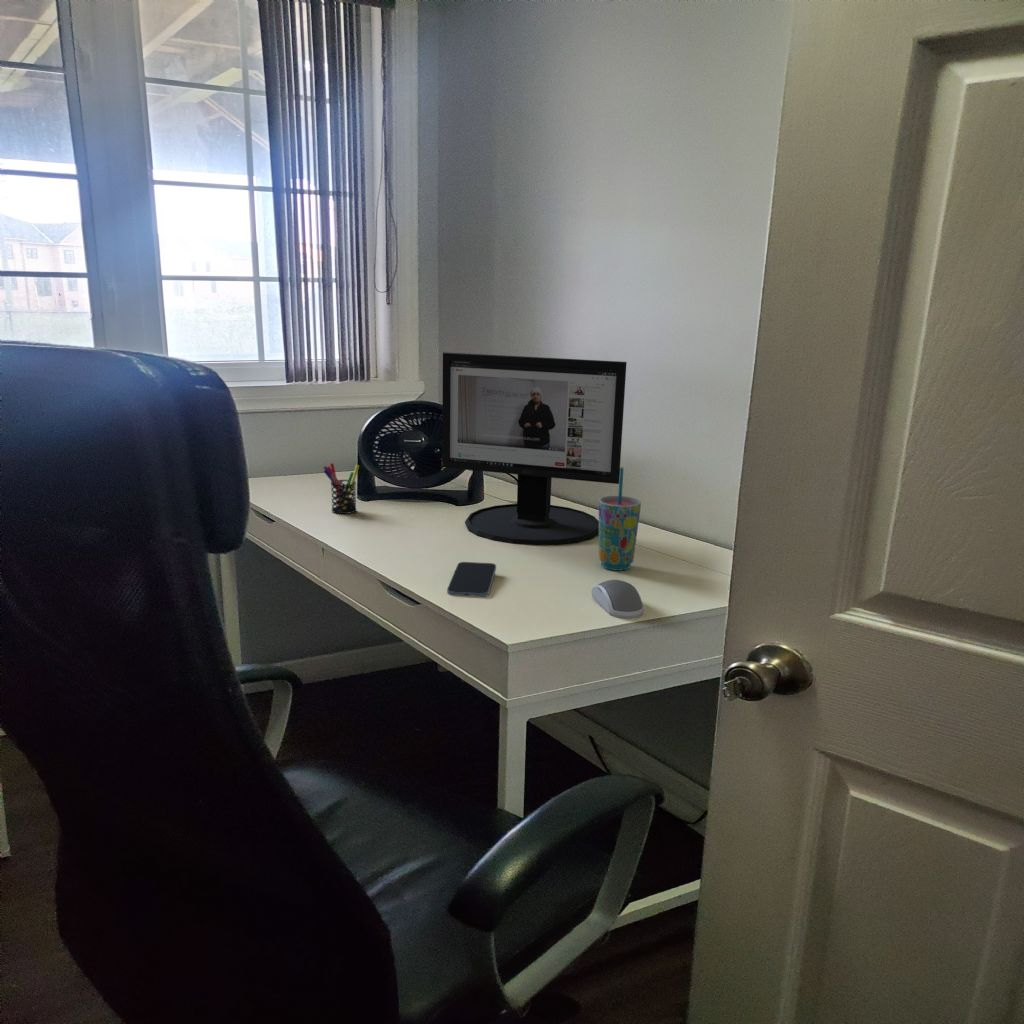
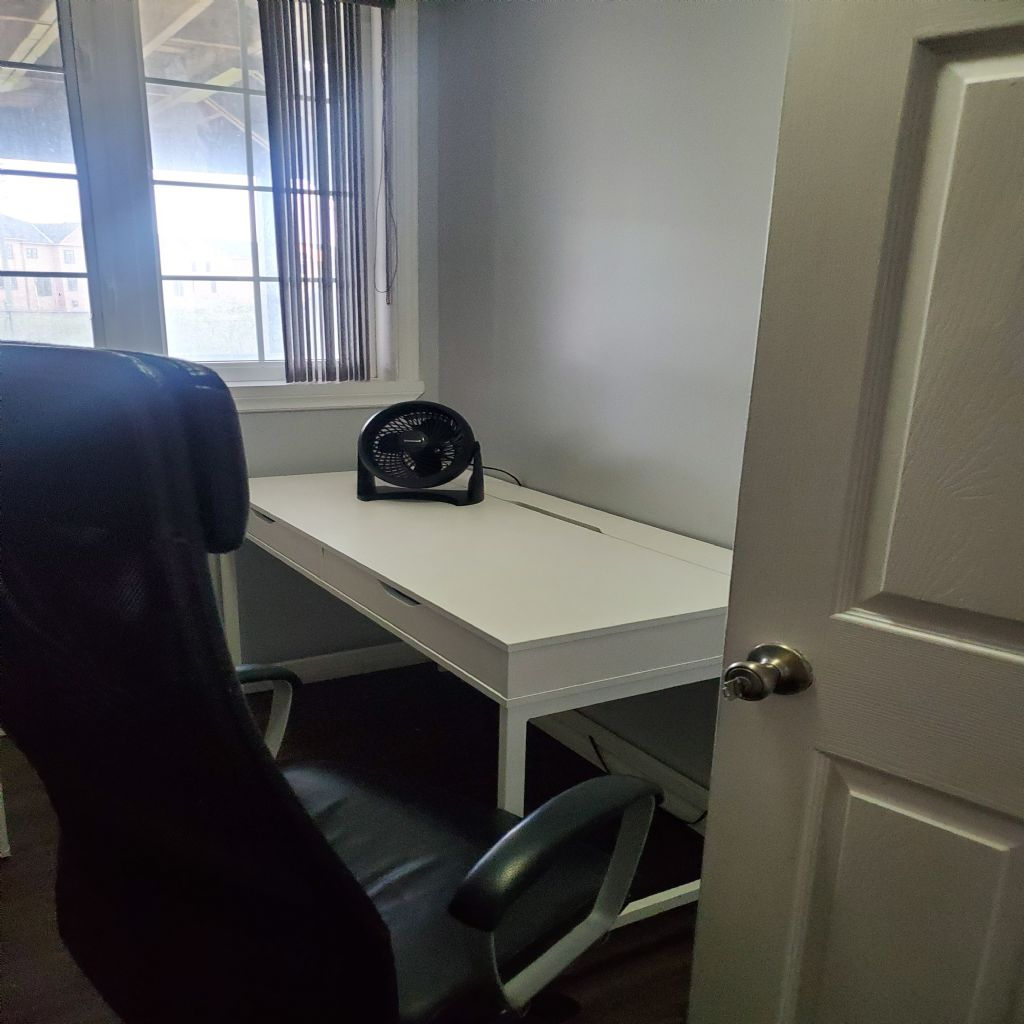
- pen holder [322,462,360,515]
- smartphone [446,561,497,598]
- computer monitor [441,351,628,546]
- computer mouse [590,579,644,619]
- cup [598,467,642,572]
